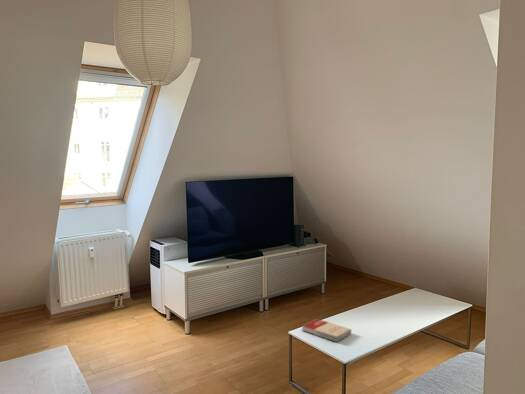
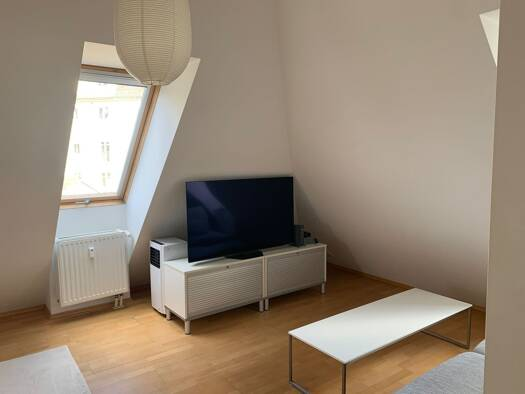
- book [301,318,352,343]
